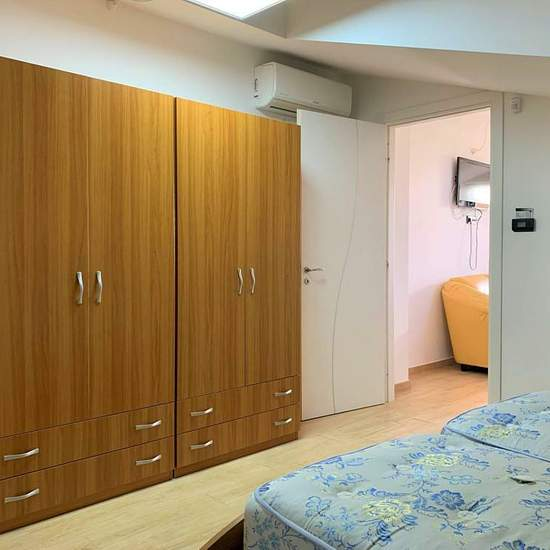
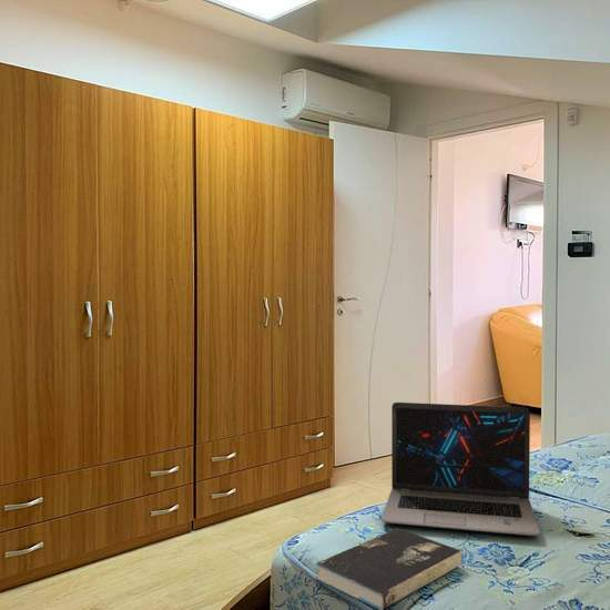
+ book [314,527,464,610]
+ laptop [380,401,541,537]
